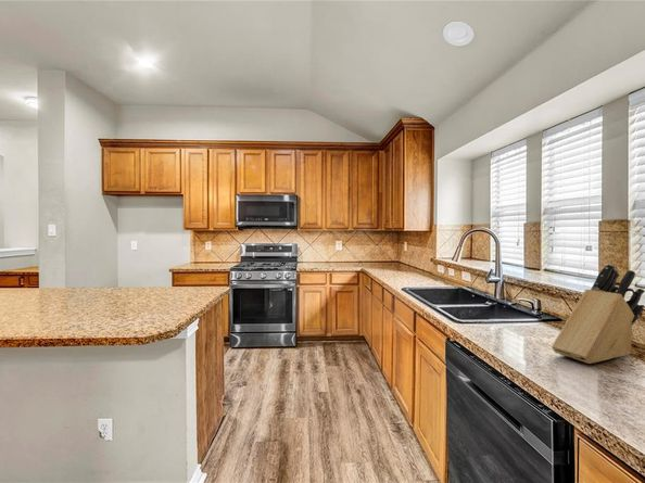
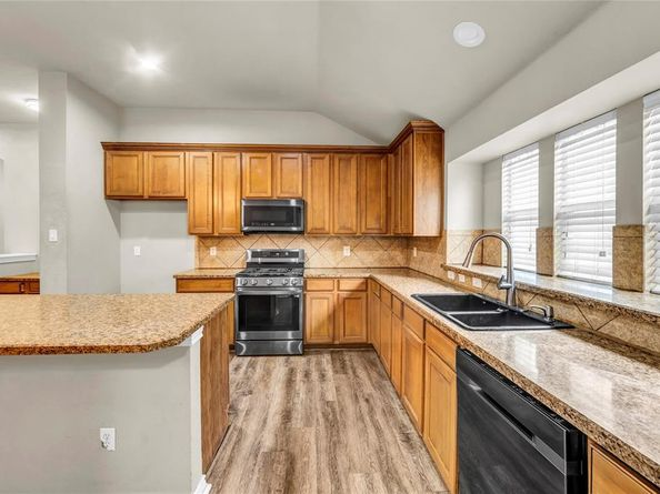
- knife block [551,263,645,365]
